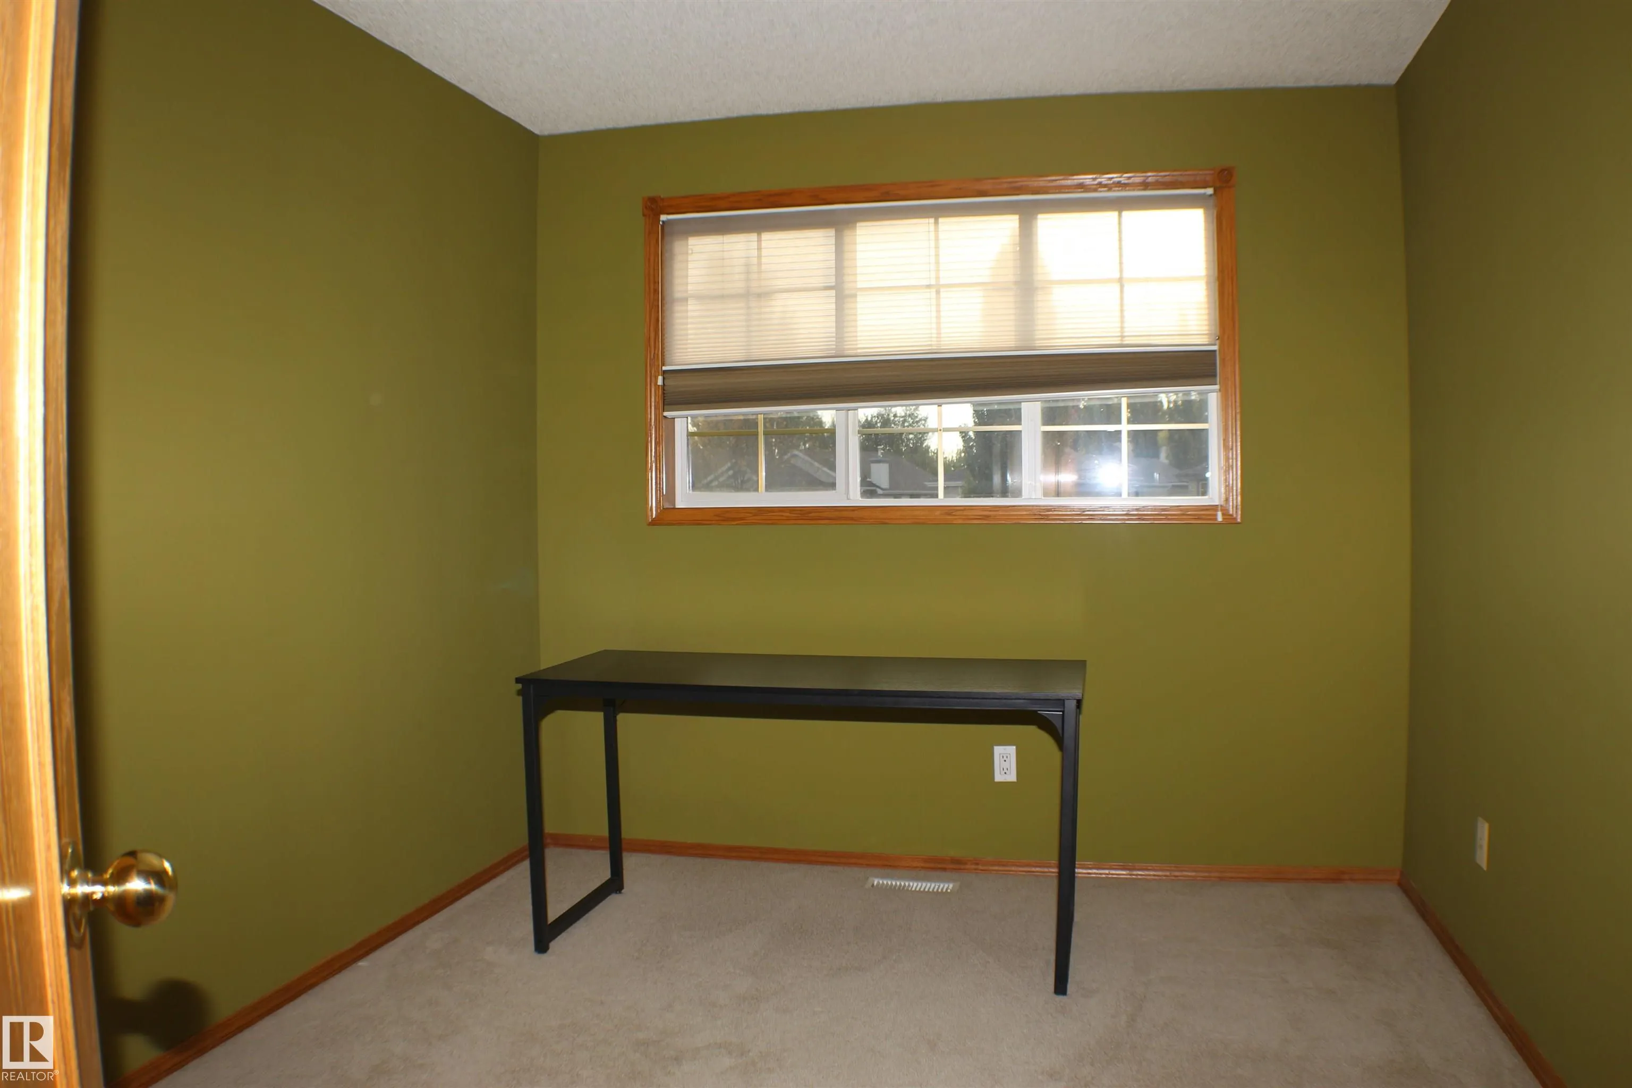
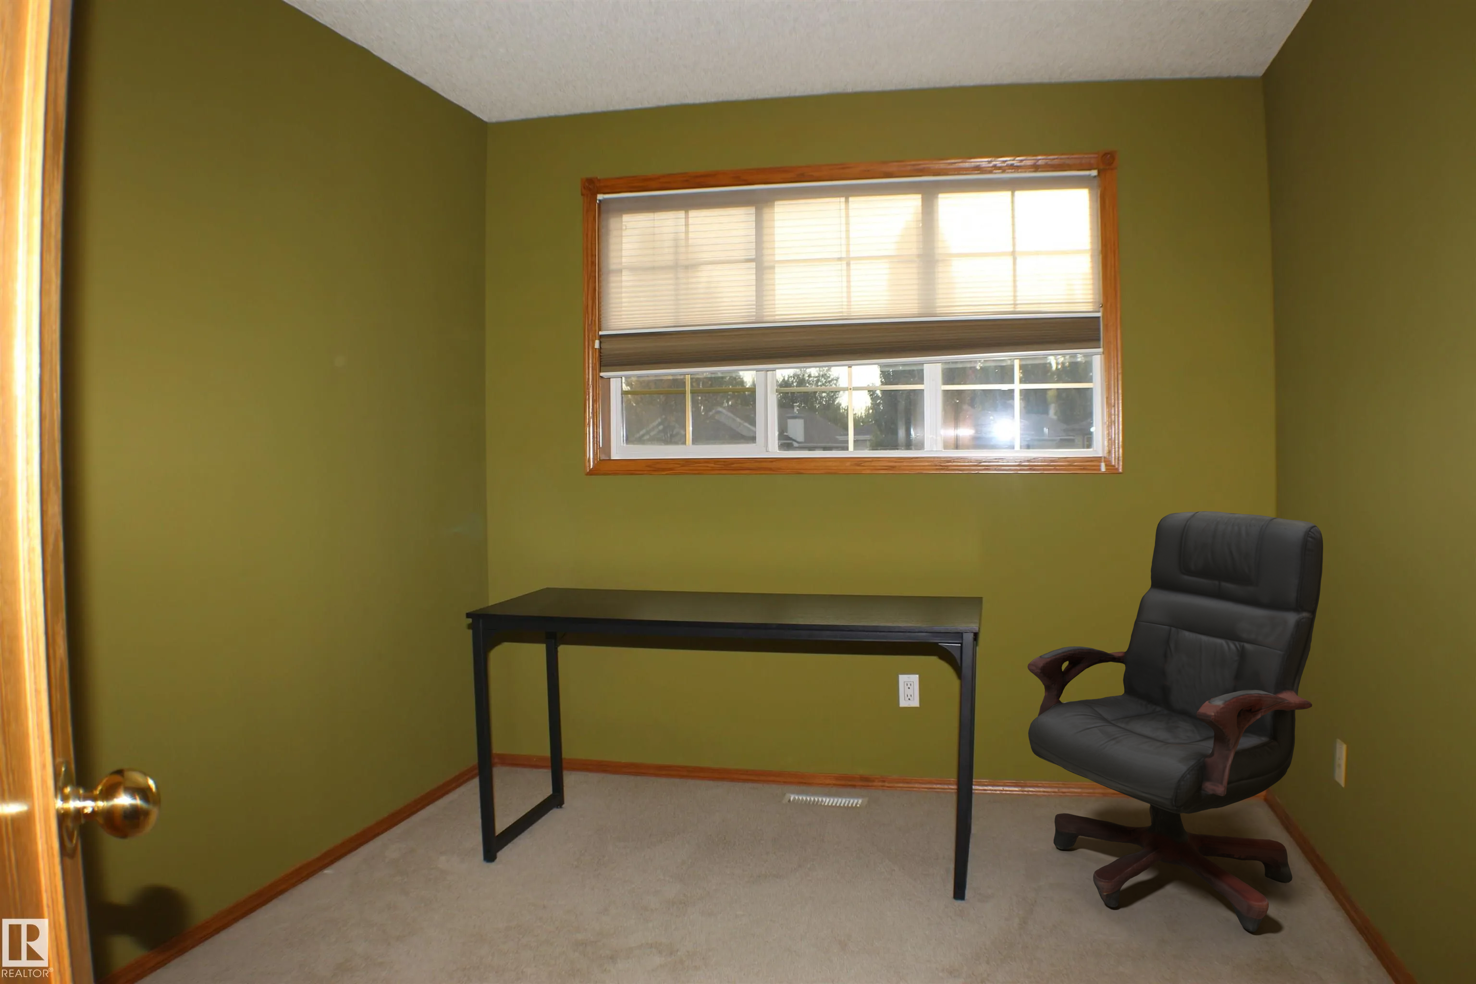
+ office chair [1027,511,1323,932]
